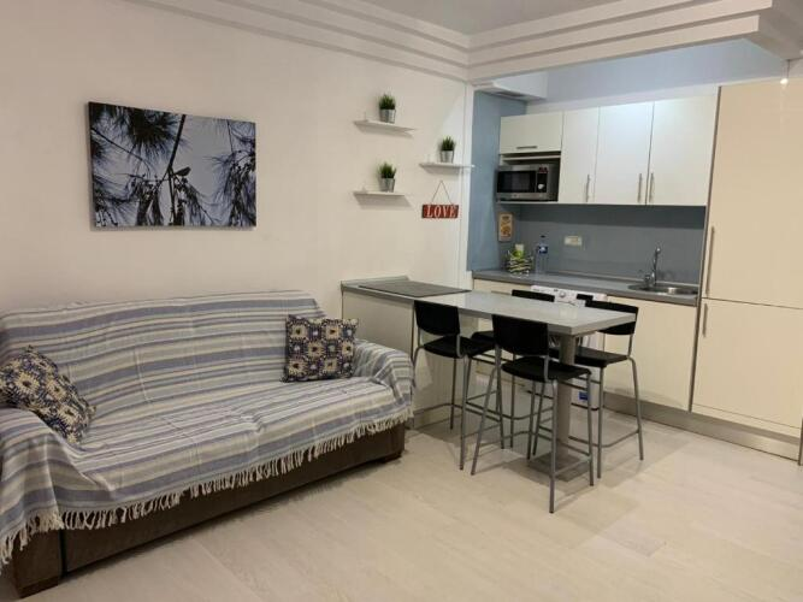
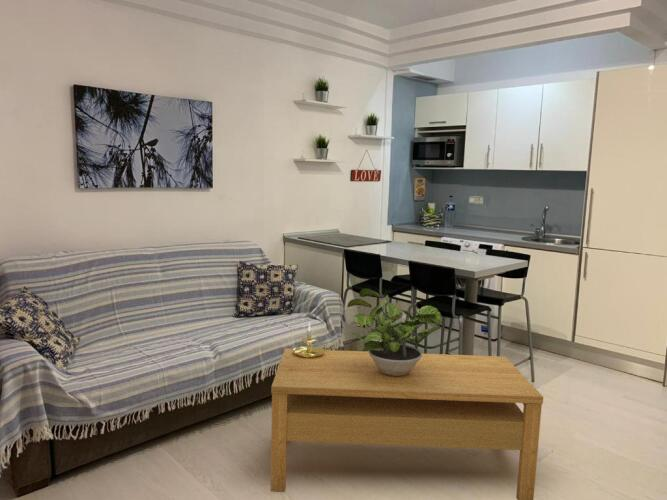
+ candle holder [292,322,331,358]
+ coffee table [270,348,544,500]
+ potted plant [347,287,443,376]
